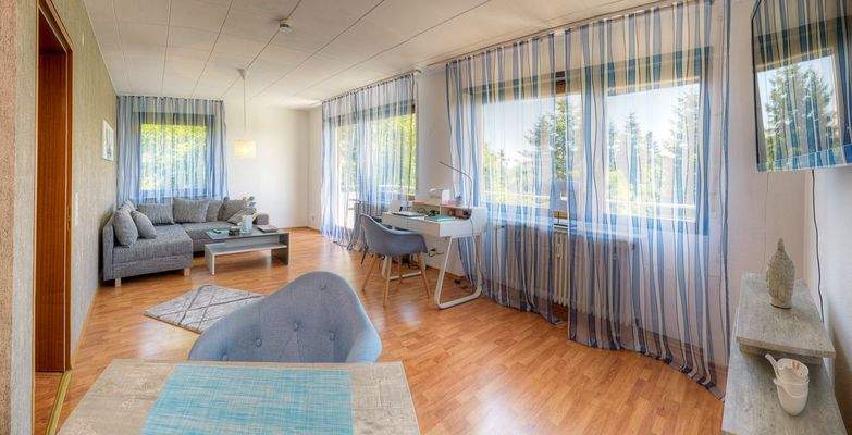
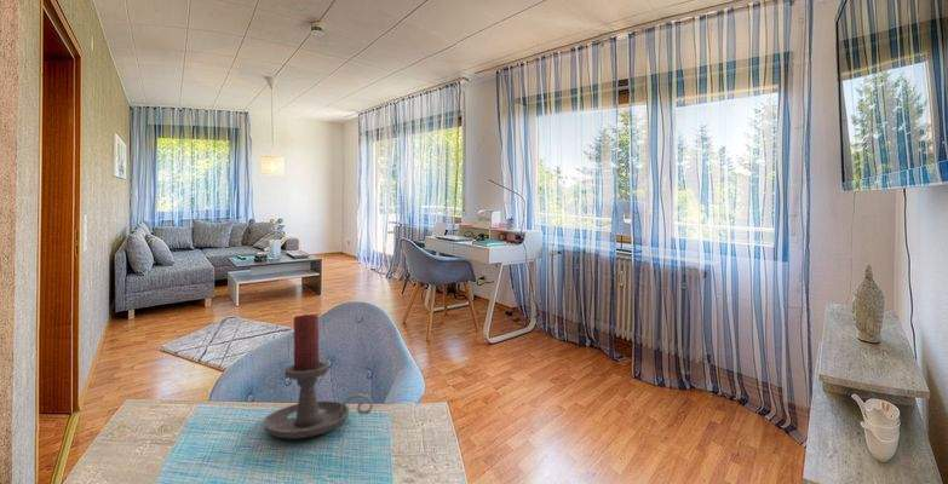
+ candle holder [263,312,374,439]
